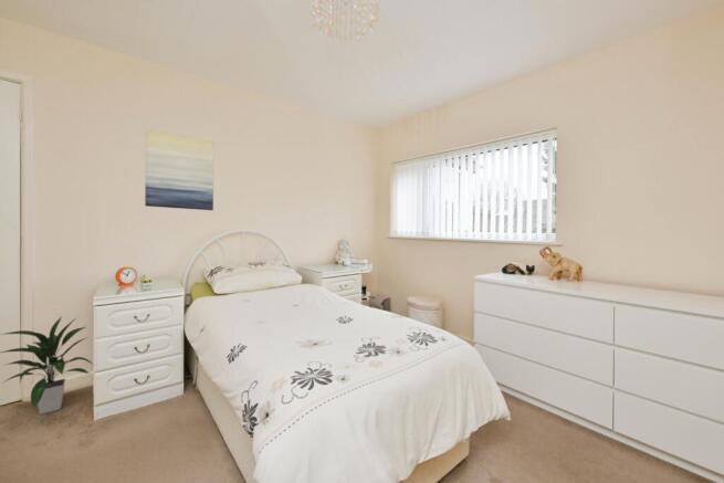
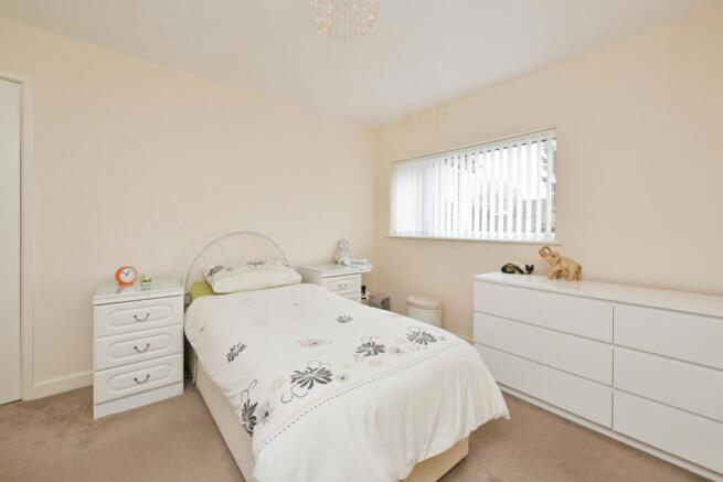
- wall art [144,127,214,211]
- indoor plant [0,315,94,416]
